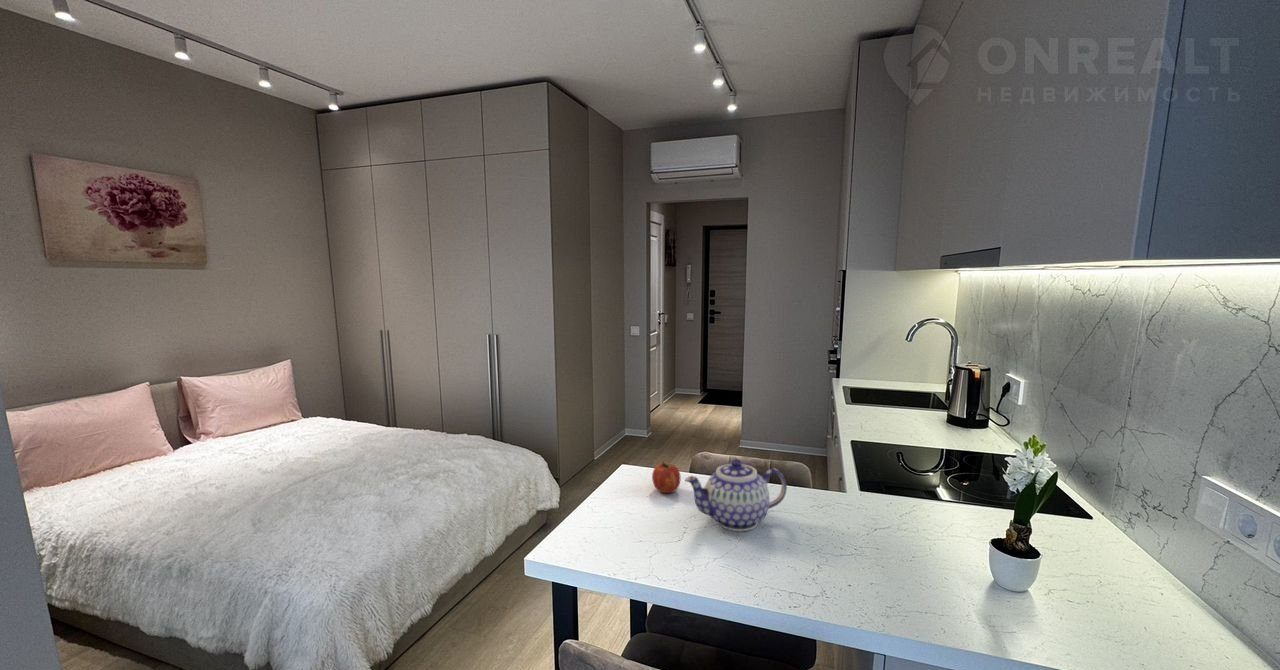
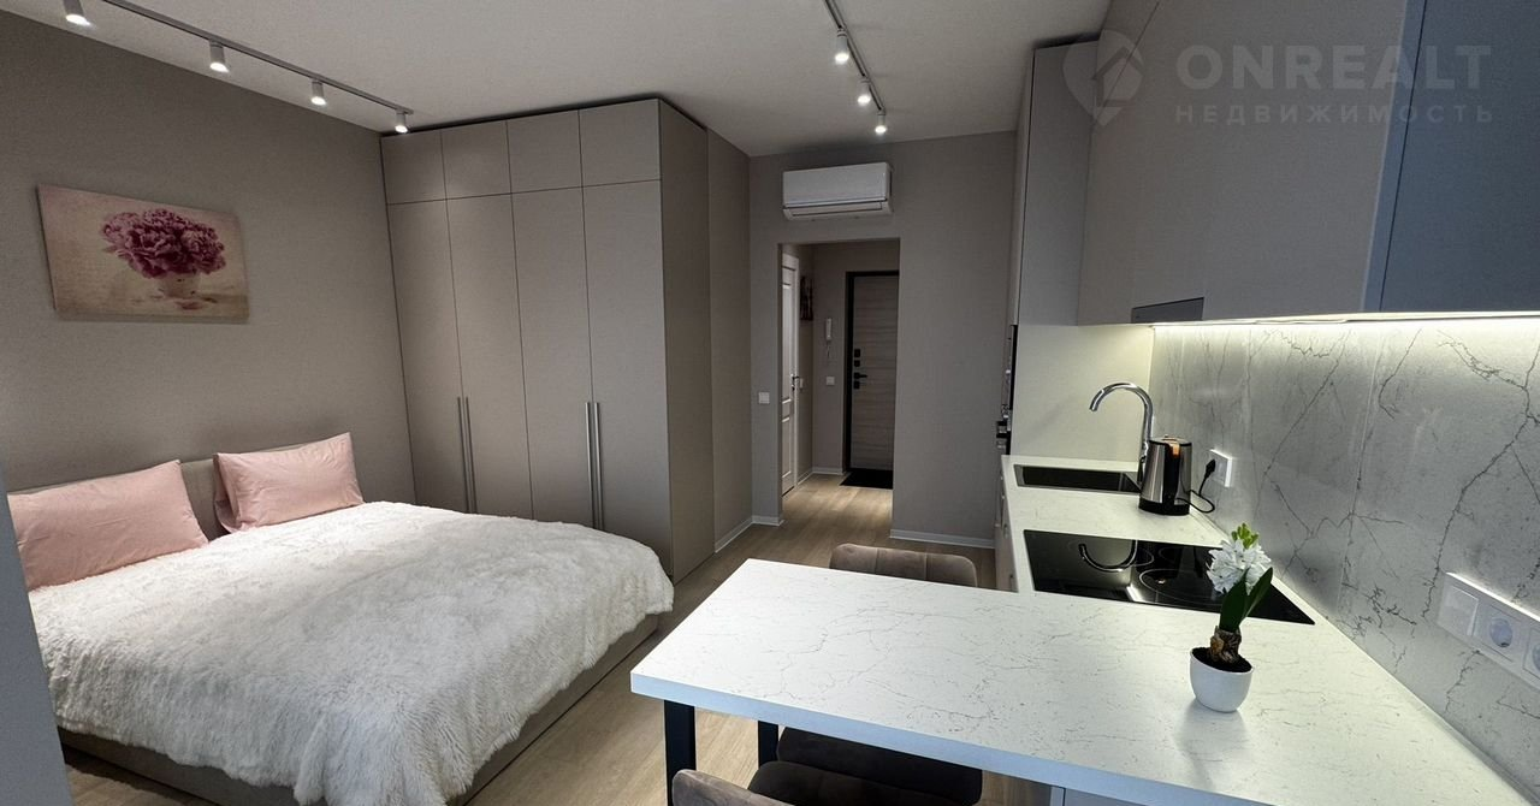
- fruit [651,461,682,494]
- teapot [684,458,788,532]
